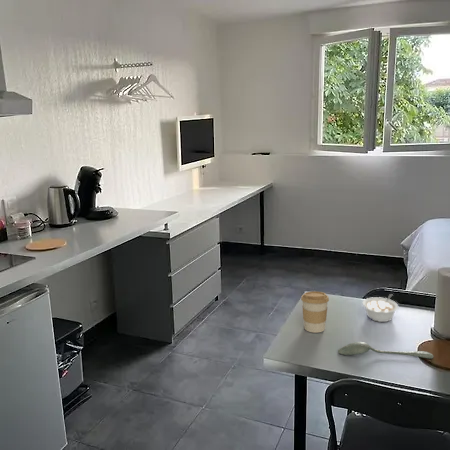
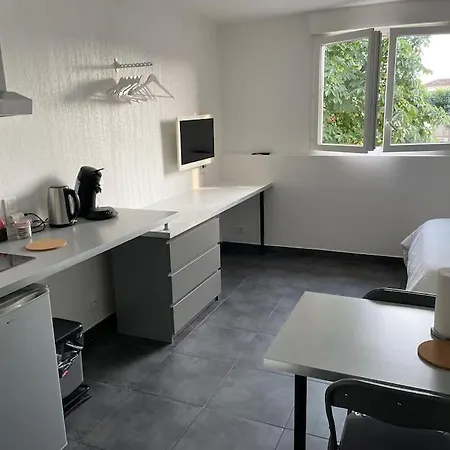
- coffee cup [300,291,330,334]
- legume [362,293,399,323]
- spoon [337,341,435,360]
